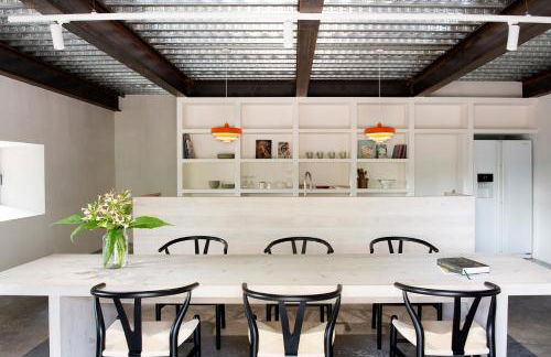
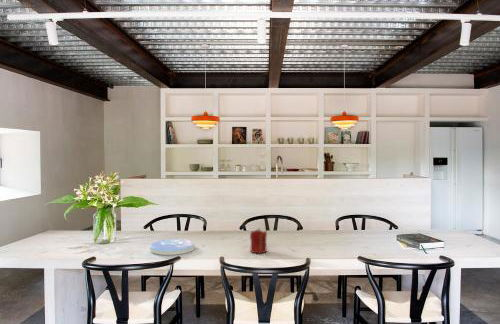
+ candle [249,227,268,254]
+ plate [149,238,196,256]
